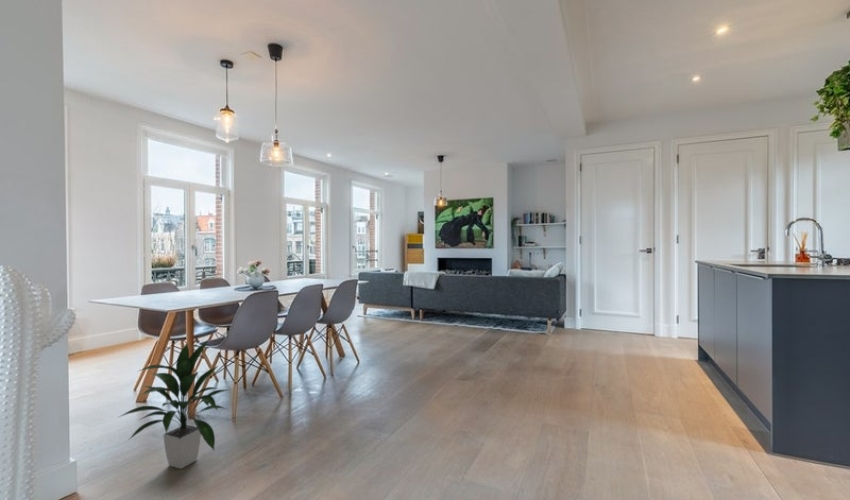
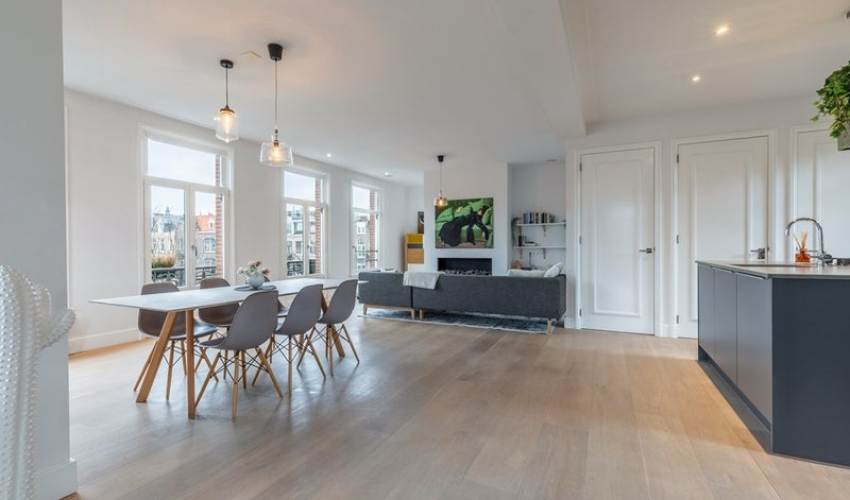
- indoor plant [118,338,231,470]
